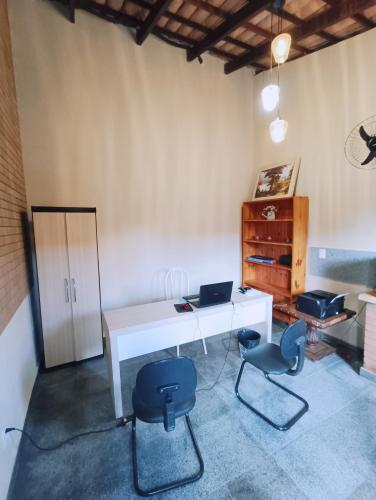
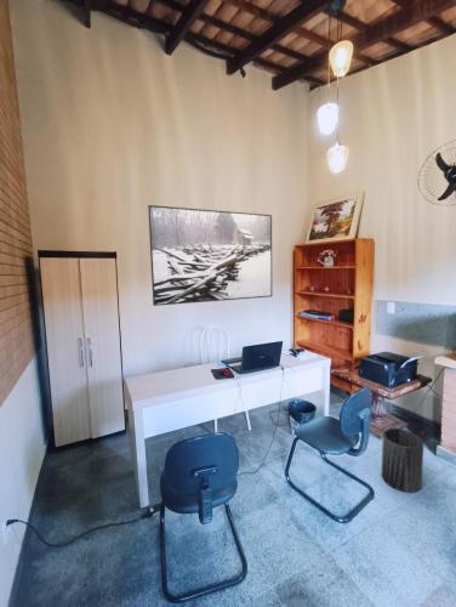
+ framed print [147,204,273,307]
+ trash can [381,427,424,494]
